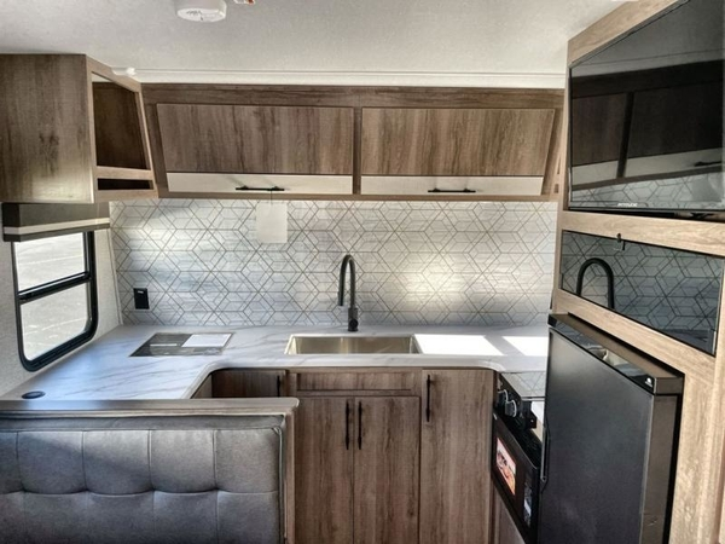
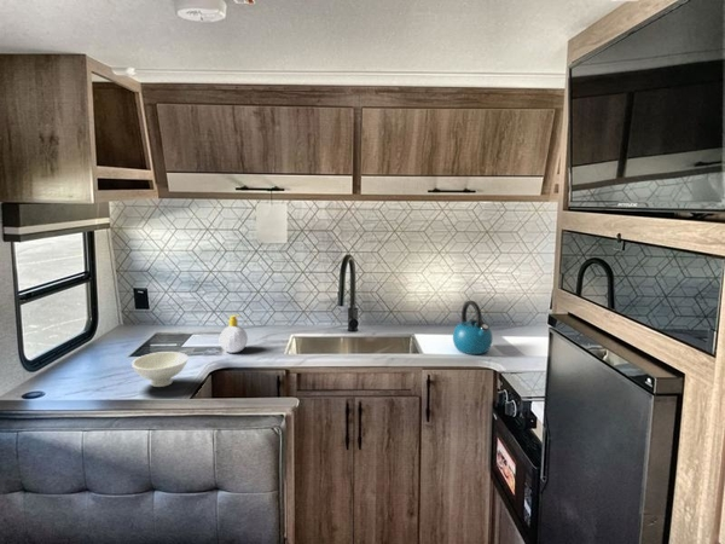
+ bowl [130,351,190,388]
+ soap bottle [219,314,249,354]
+ kettle [452,300,493,355]
